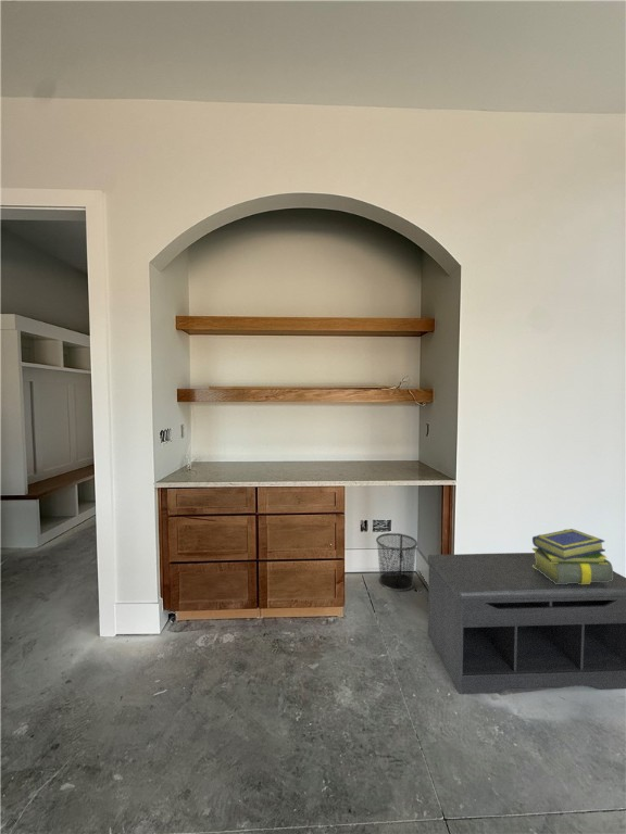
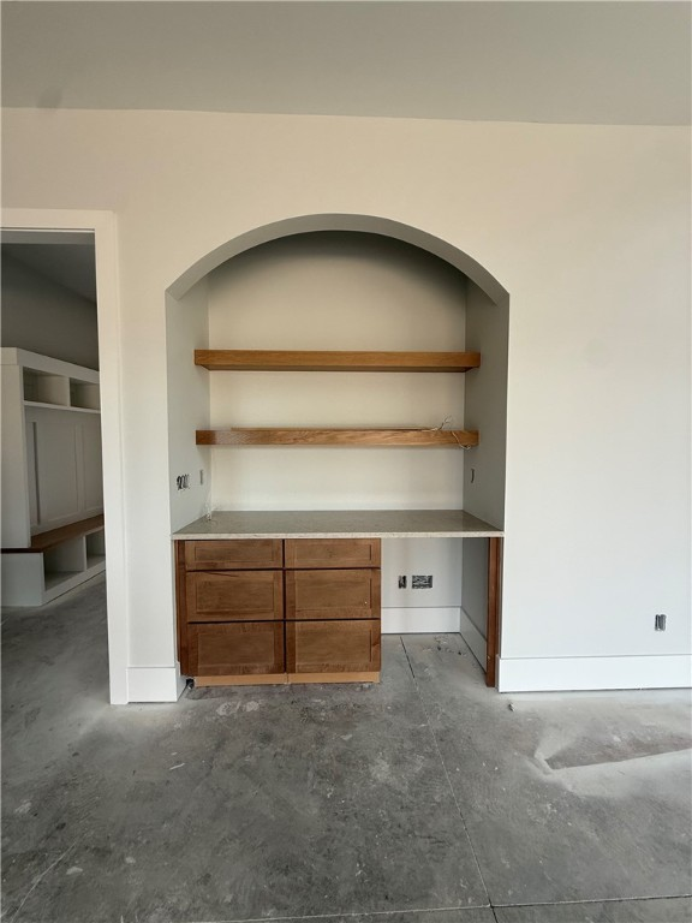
- stack of books [531,528,614,584]
- waste bin [375,532,418,592]
- bench [427,552,626,695]
